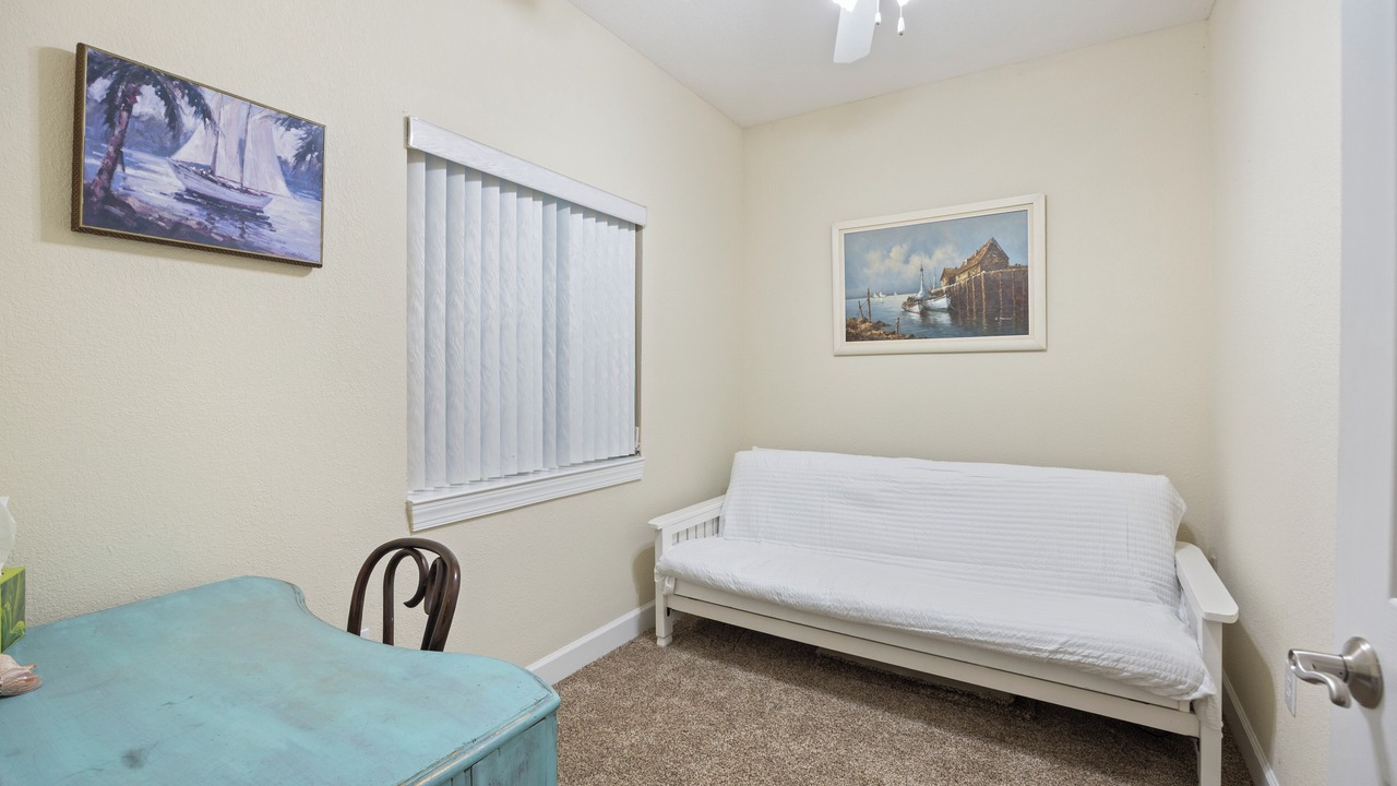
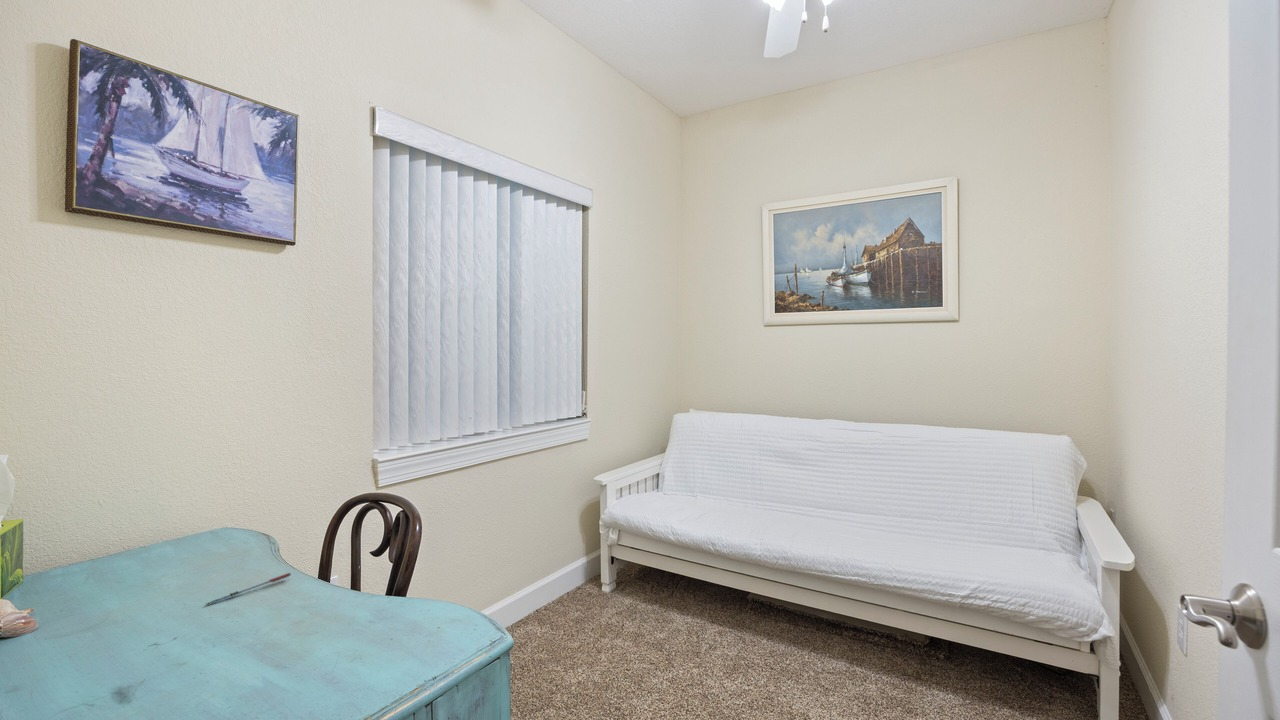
+ pen [205,572,292,606]
